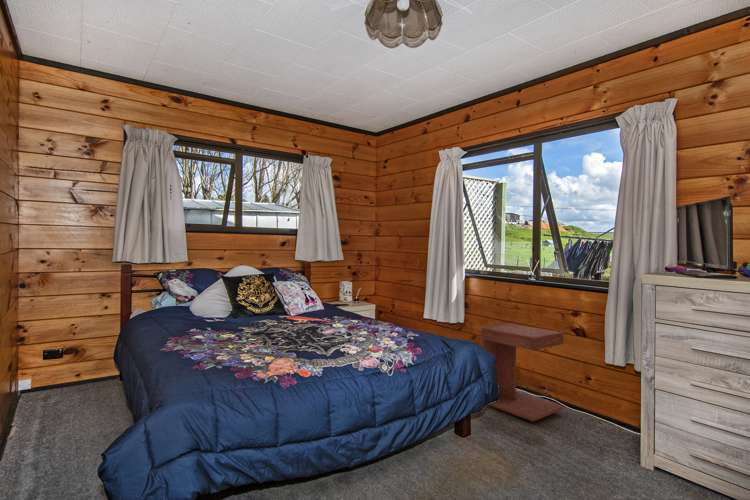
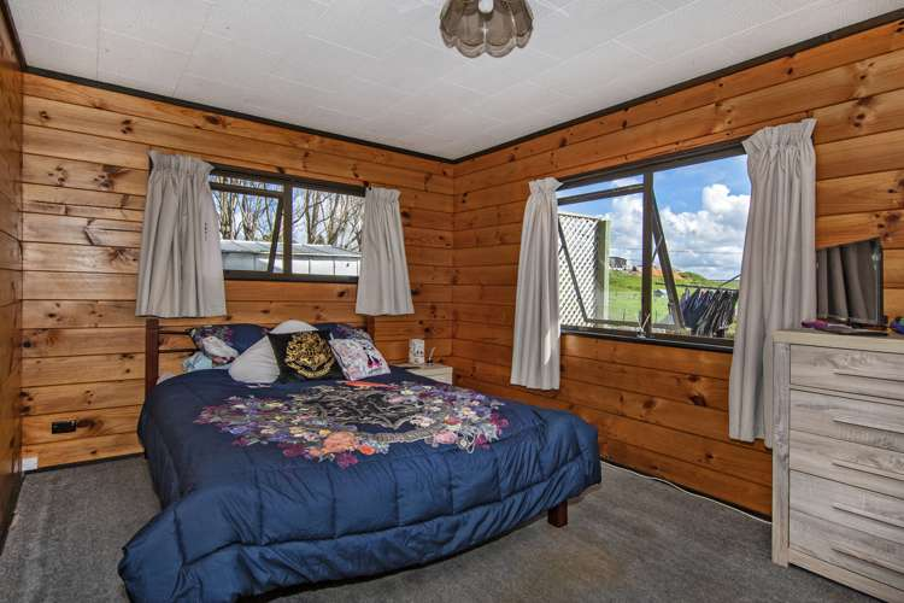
- side table [480,322,565,423]
